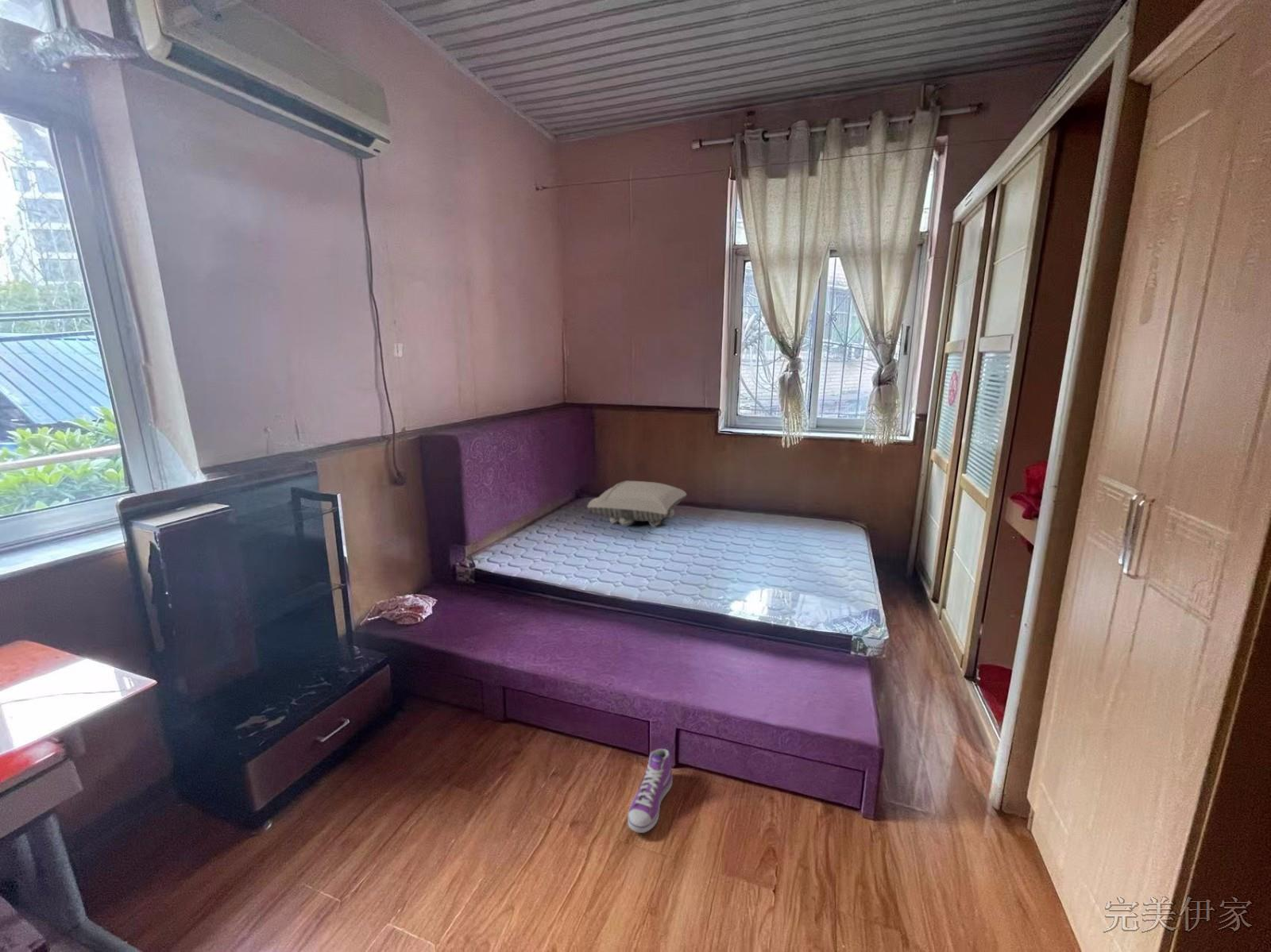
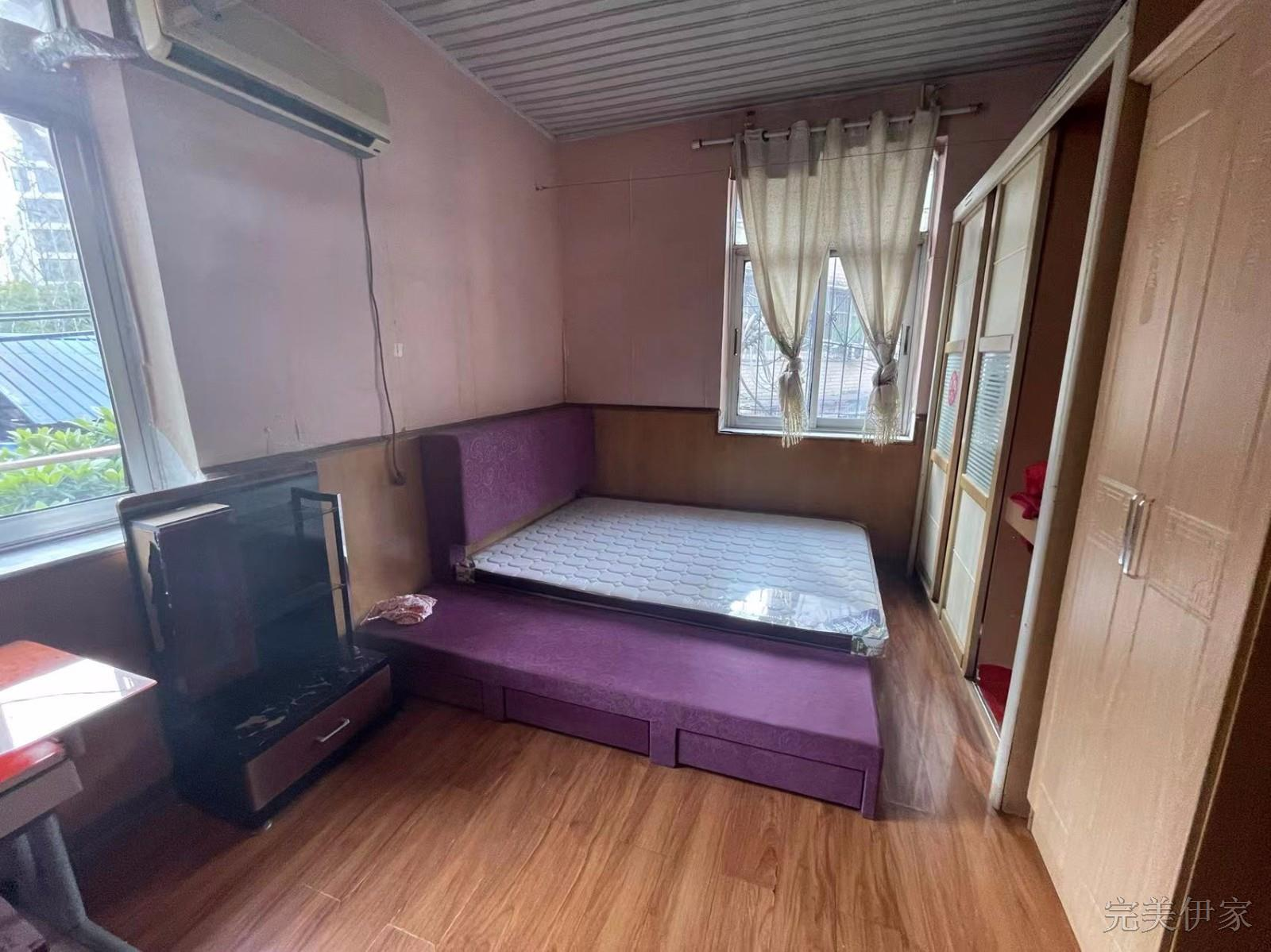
- pillow [586,480,687,529]
- sneaker [627,748,674,834]
